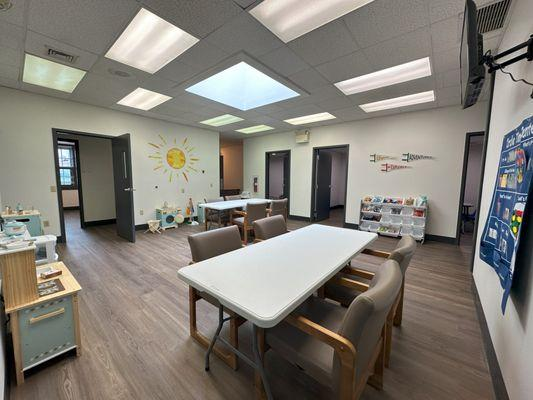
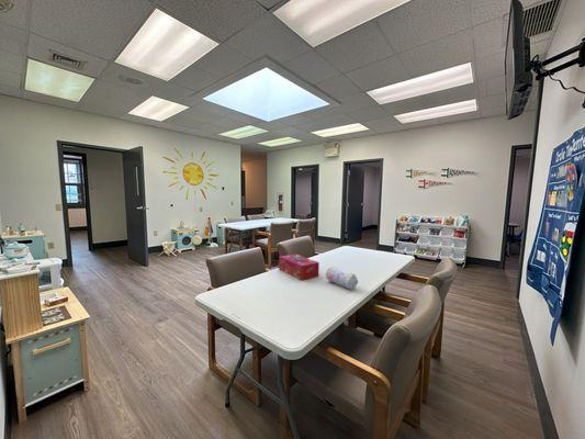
+ tissue box [278,252,320,281]
+ pencil case [325,266,359,291]
